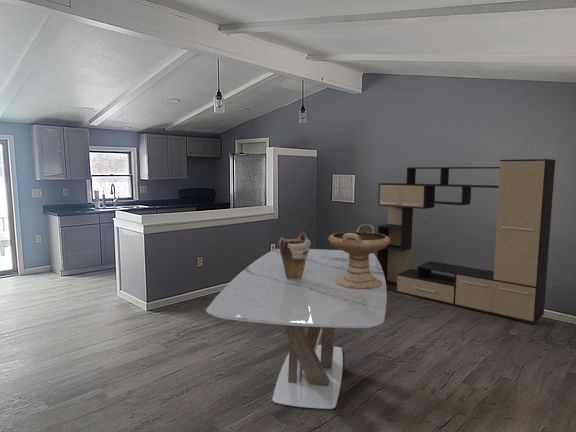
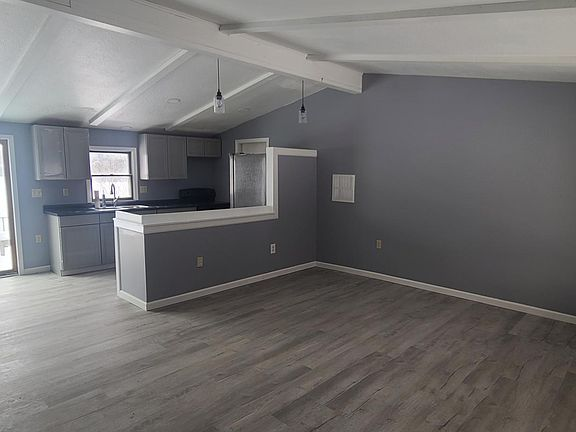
- decorative bowl [328,223,391,289]
- vase [277,231,312,281]
- media console [376,158,556,324]
- dining table [205,248,388,410]
